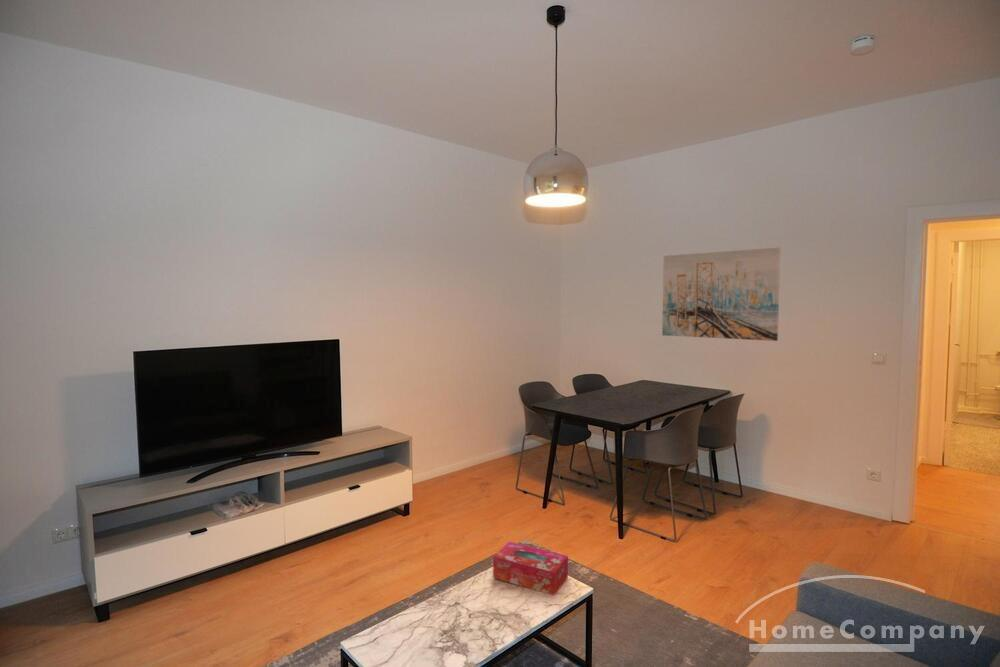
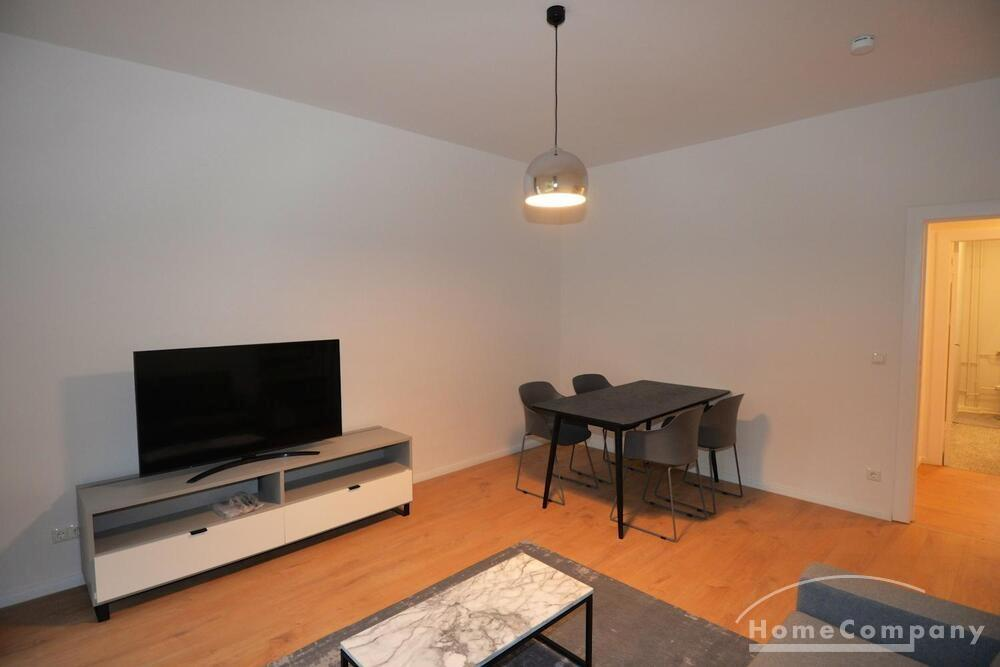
- tissue box [492,541,569,596]
- wall art [661,247,782,342]
